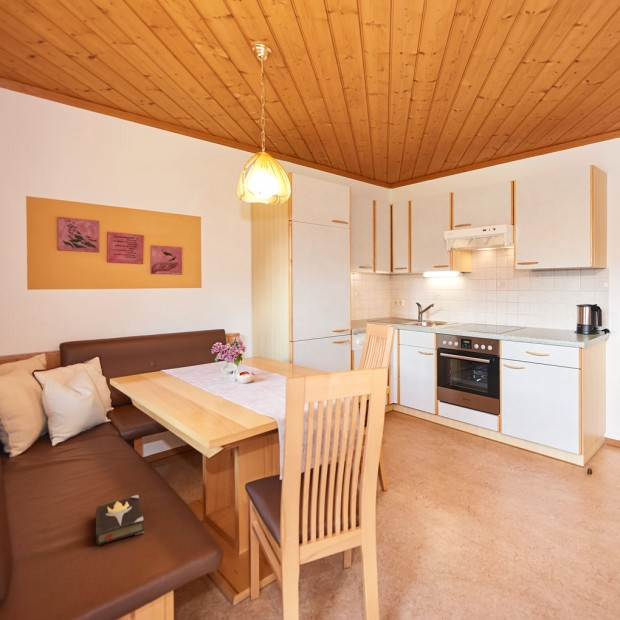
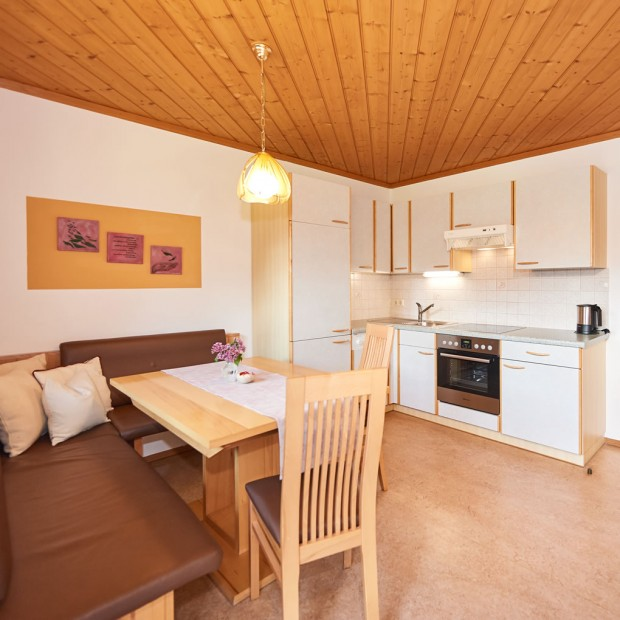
- hardback book [95,494,145,547]
